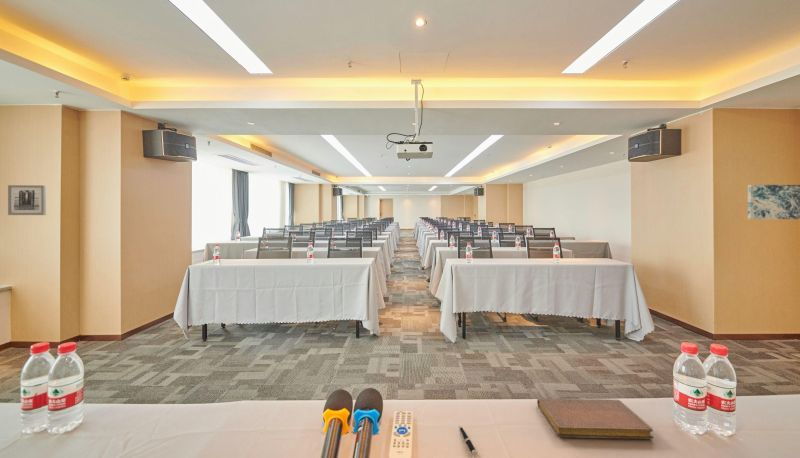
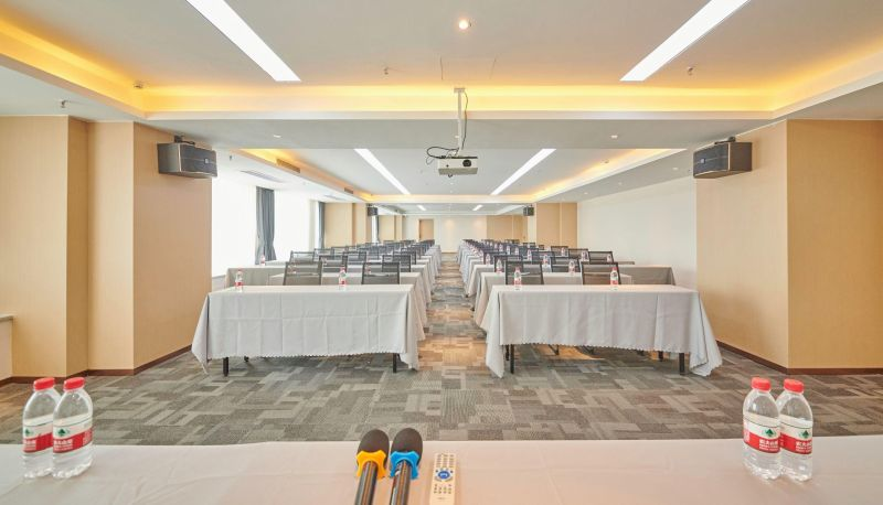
- wall art [747,184,800,220]
- pen [458,424,478,457]
- notebook [536,397,654,440]
- wall art [7,184,47,216]
